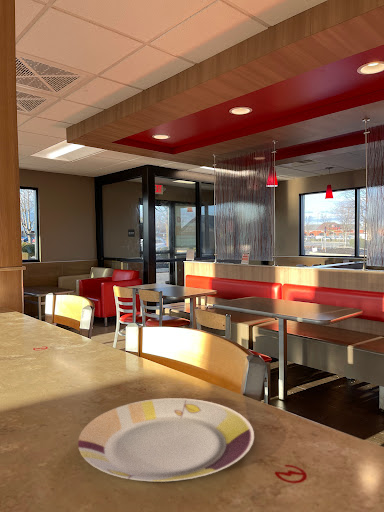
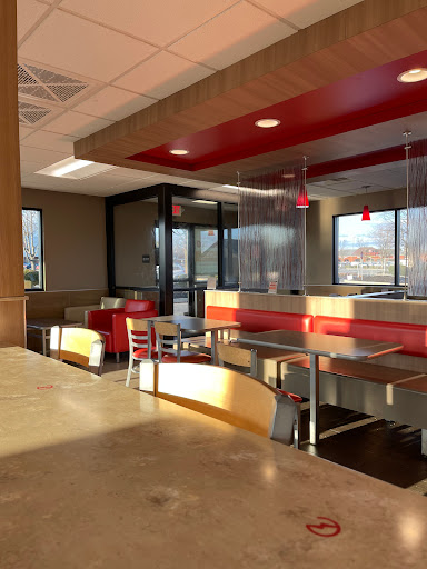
- plate [77,397,255,483]
